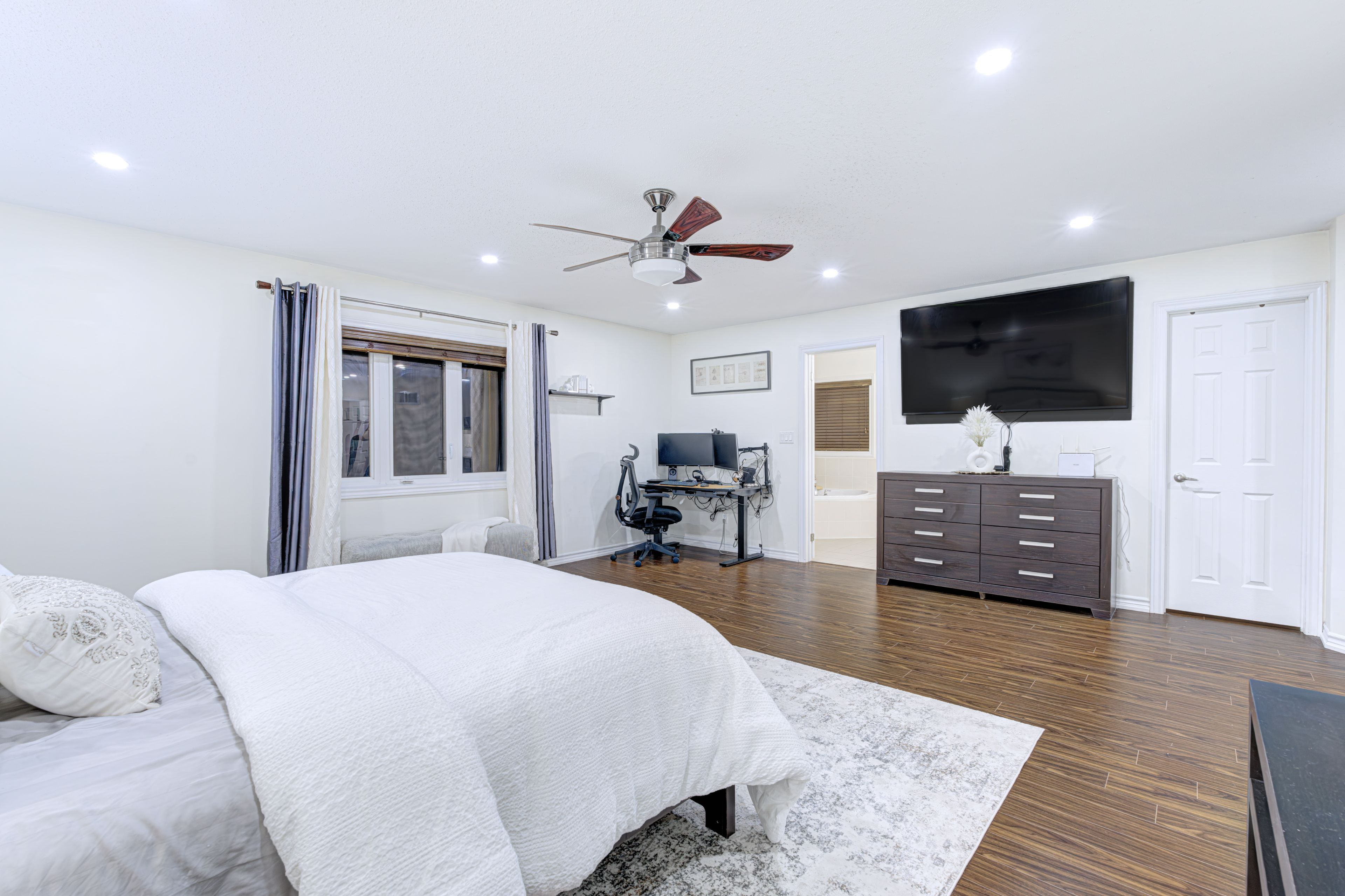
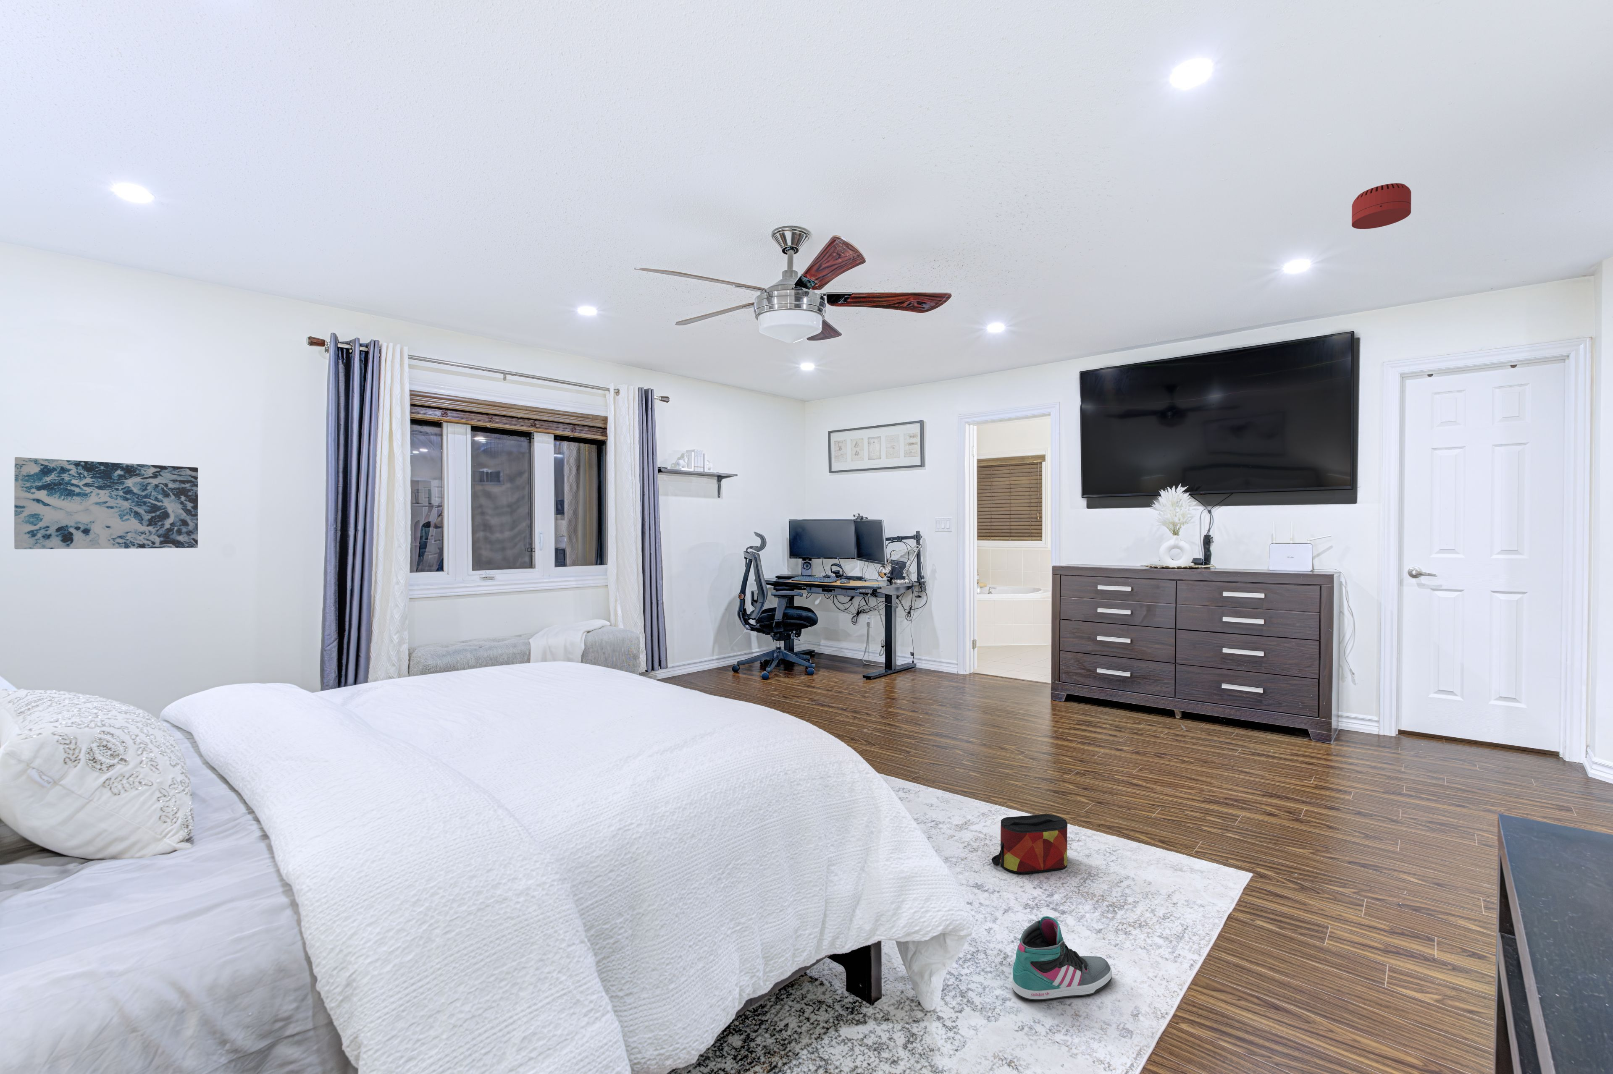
+ smoke detector [1352,182,1412,230]
+ sneaker [1011,916,1112,1001]
+ bag [991,814,1067,874]
+ wall art [14,457,199,550]
